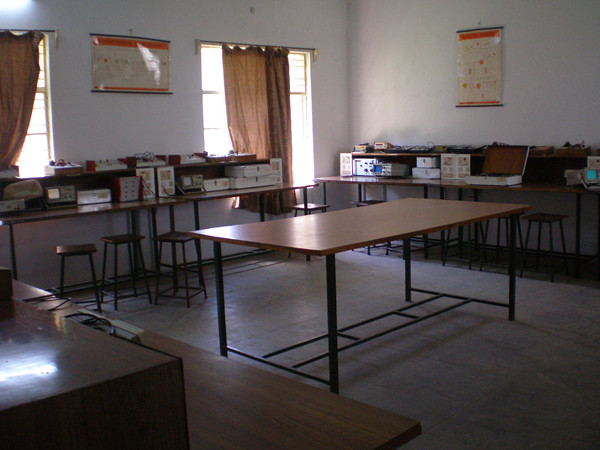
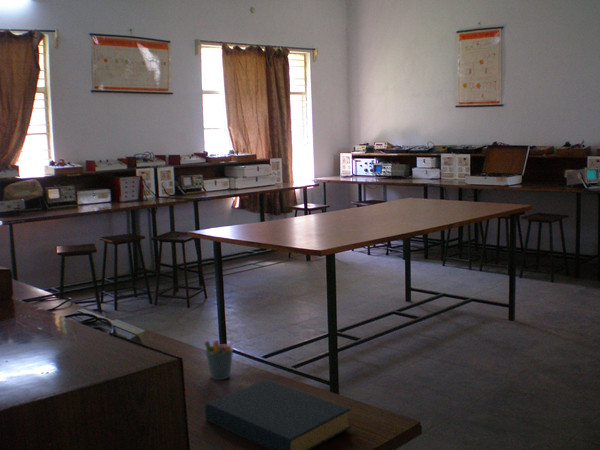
+ pen holder [203,332,235,381]
+ hardback book [204,378,353,450]
